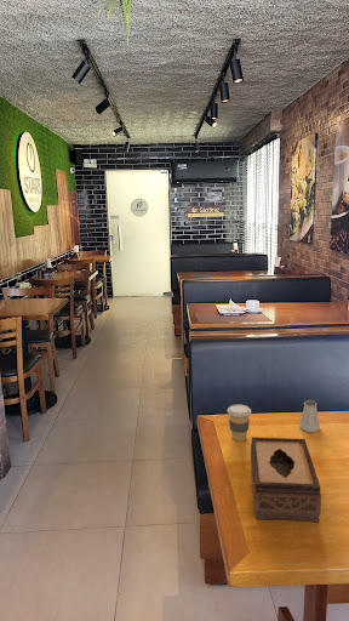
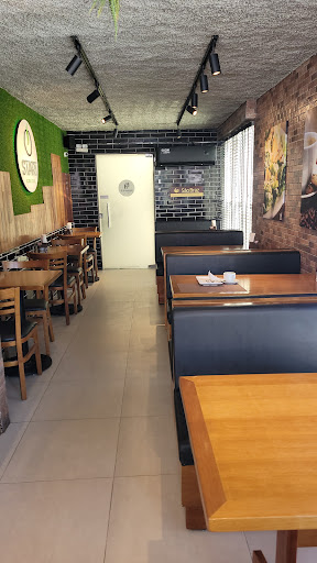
- saltshaker [298,399,321,433]
- coffee cup [227,404,252,443]
- tissue box [250,435,322,523]
